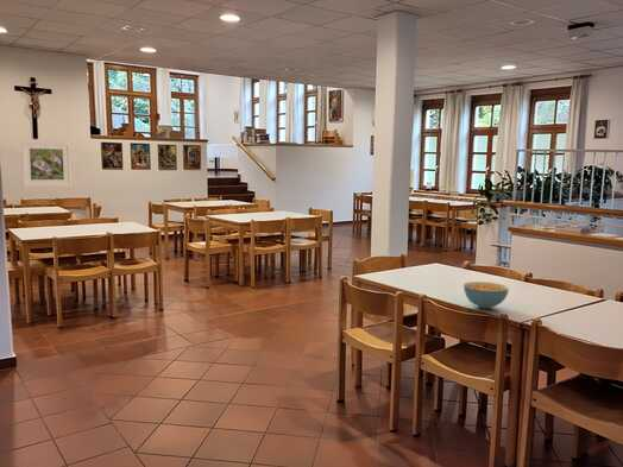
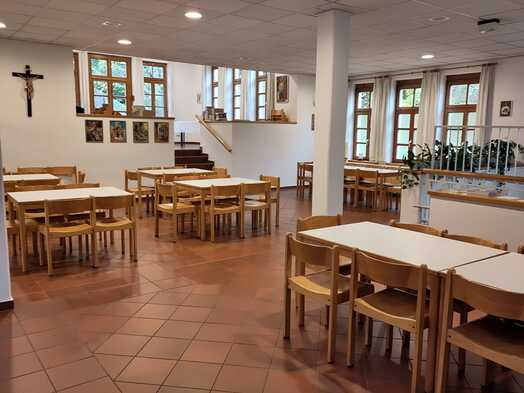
- cereal bowl [462,280,510,310]
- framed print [20,140,73,188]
